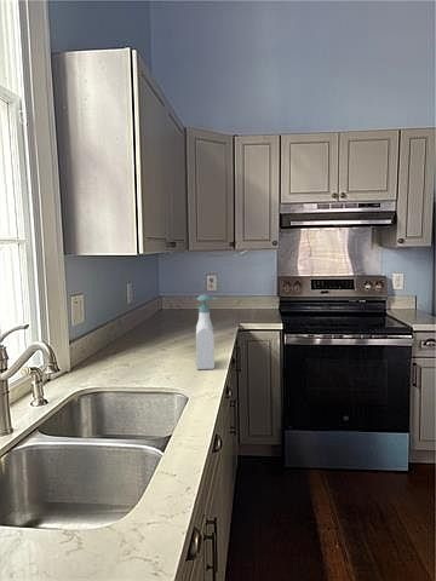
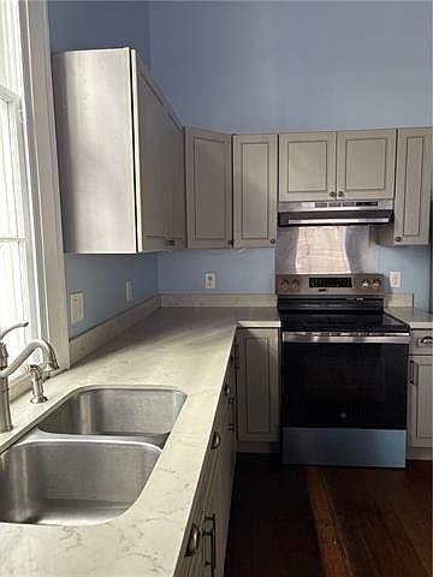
- soap bottle [195,294,218,370]
